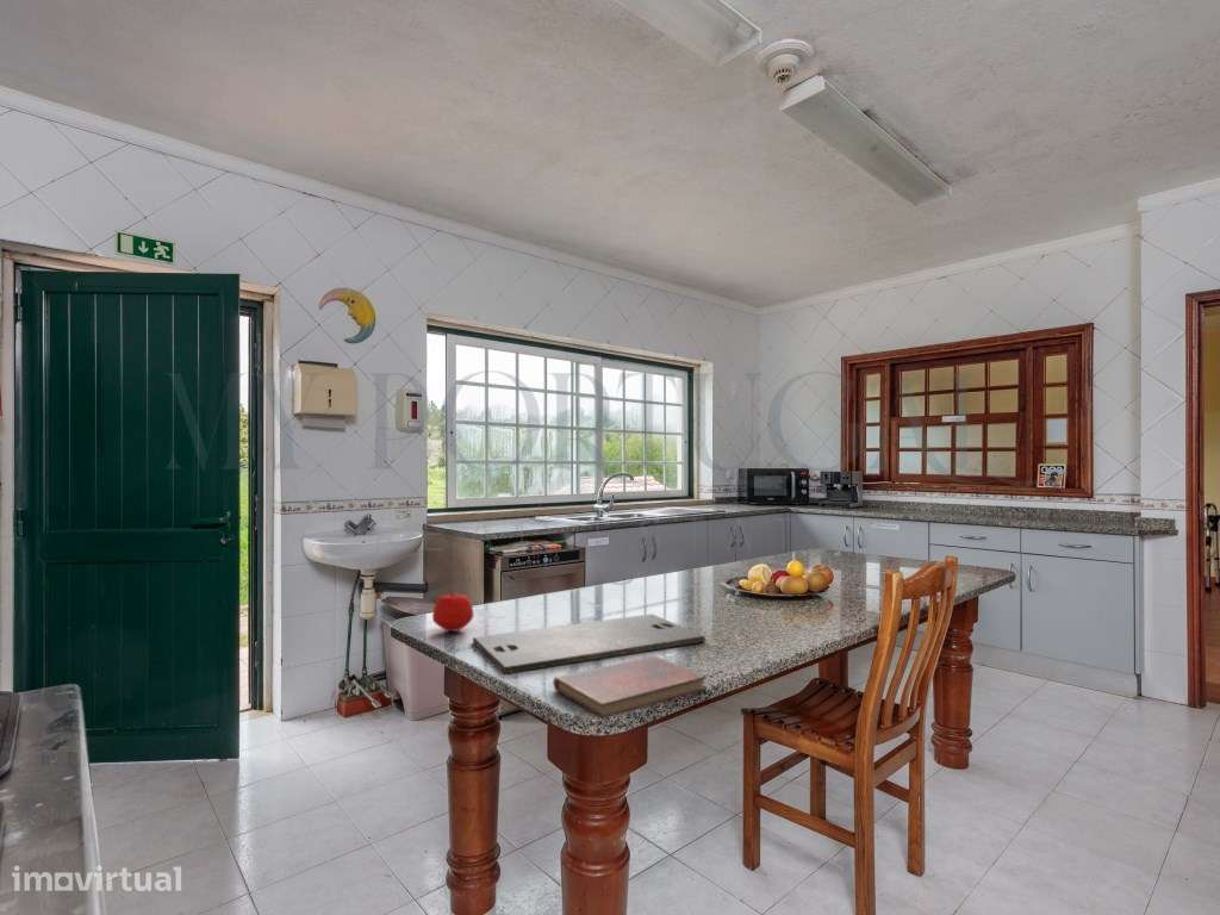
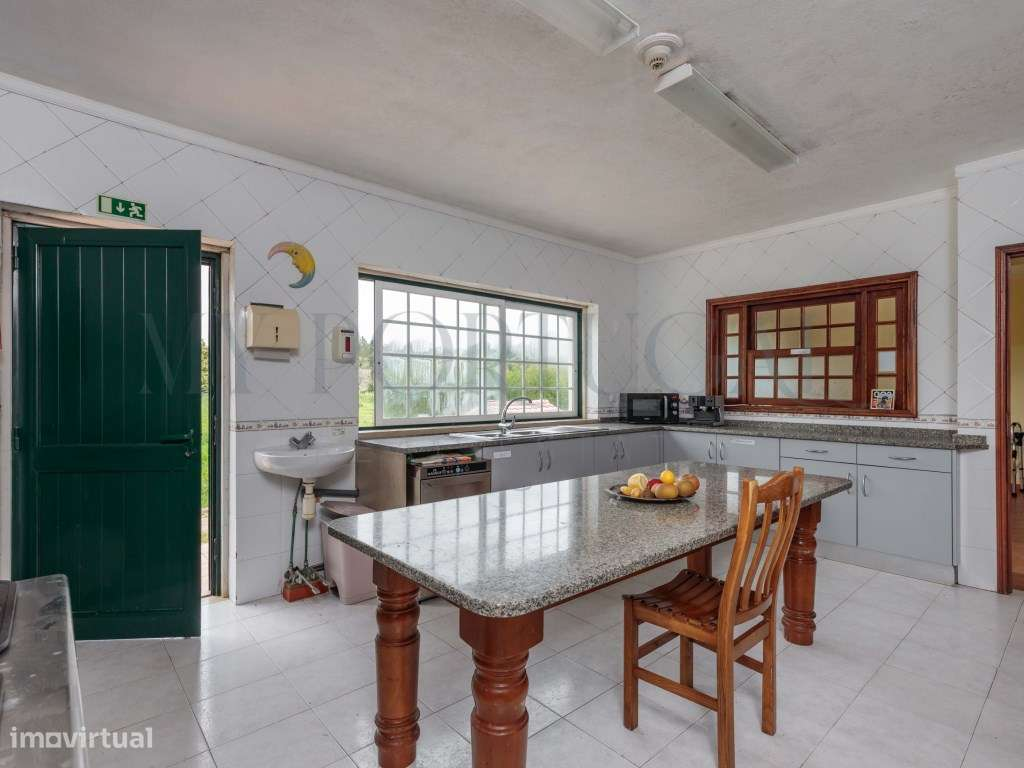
- cutting board [472,612,707,674]
- apple [431,591,474,633]
- diary [552,654,708,720]
